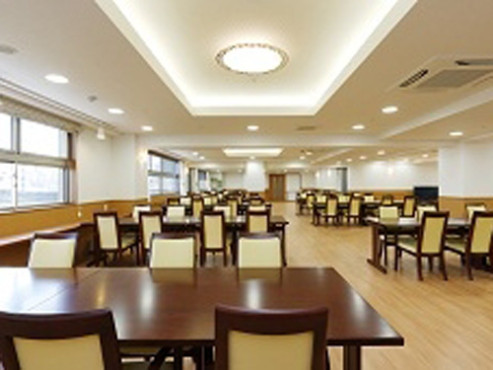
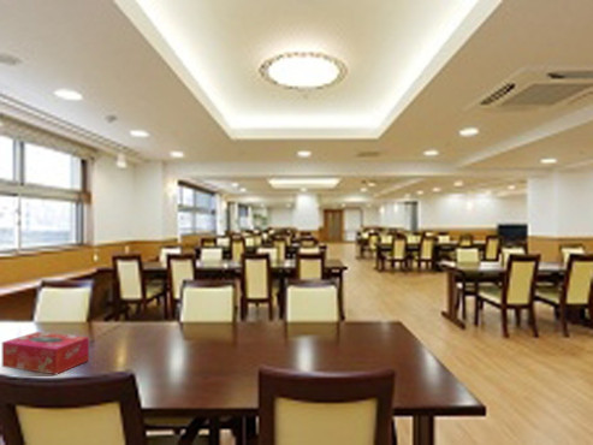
+ tissue box [1,331,90,375]
